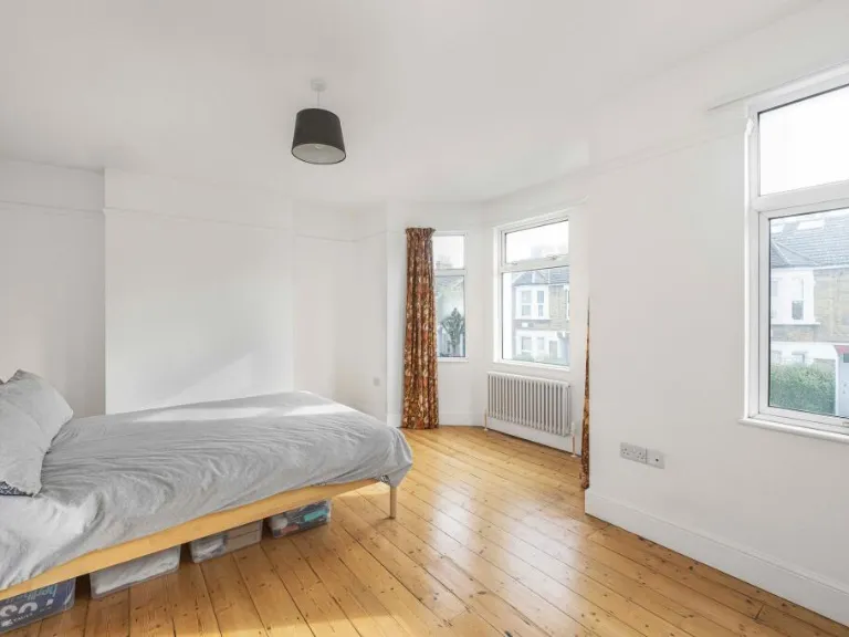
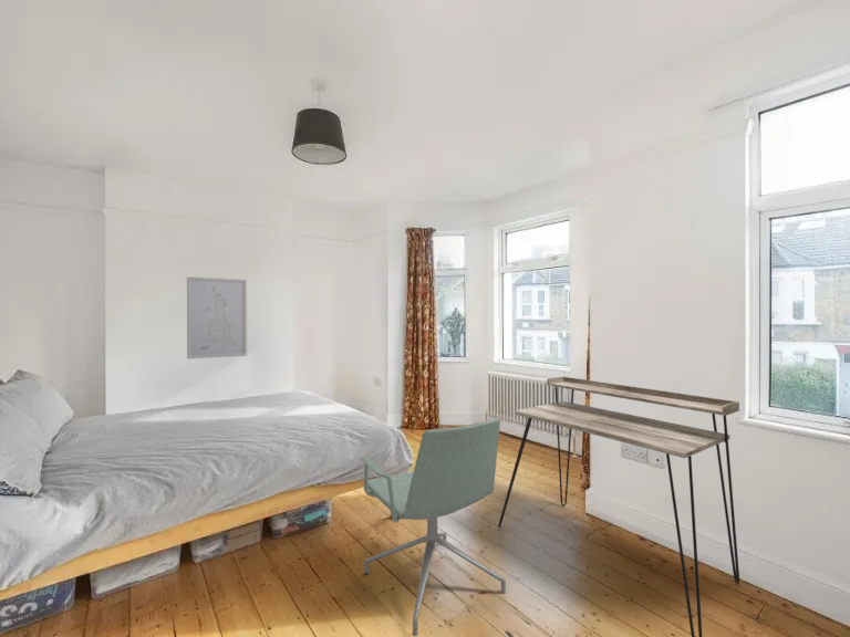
+ office chair [359,417,507,637]
+ wall art [186,275,248,359]
+ desk [497,375,740,637]
